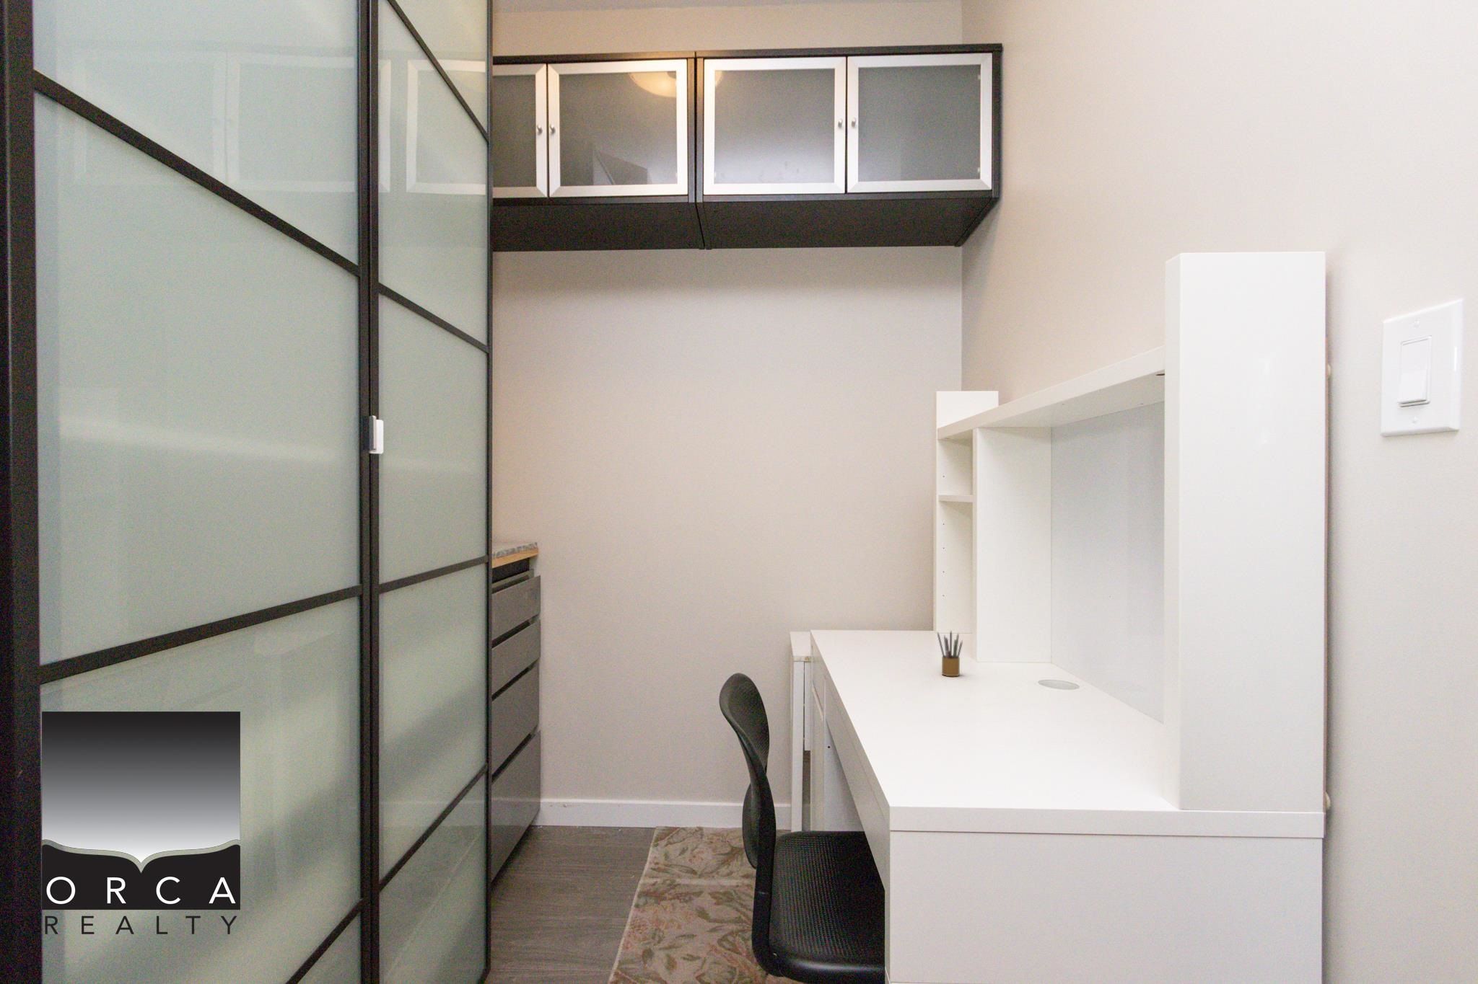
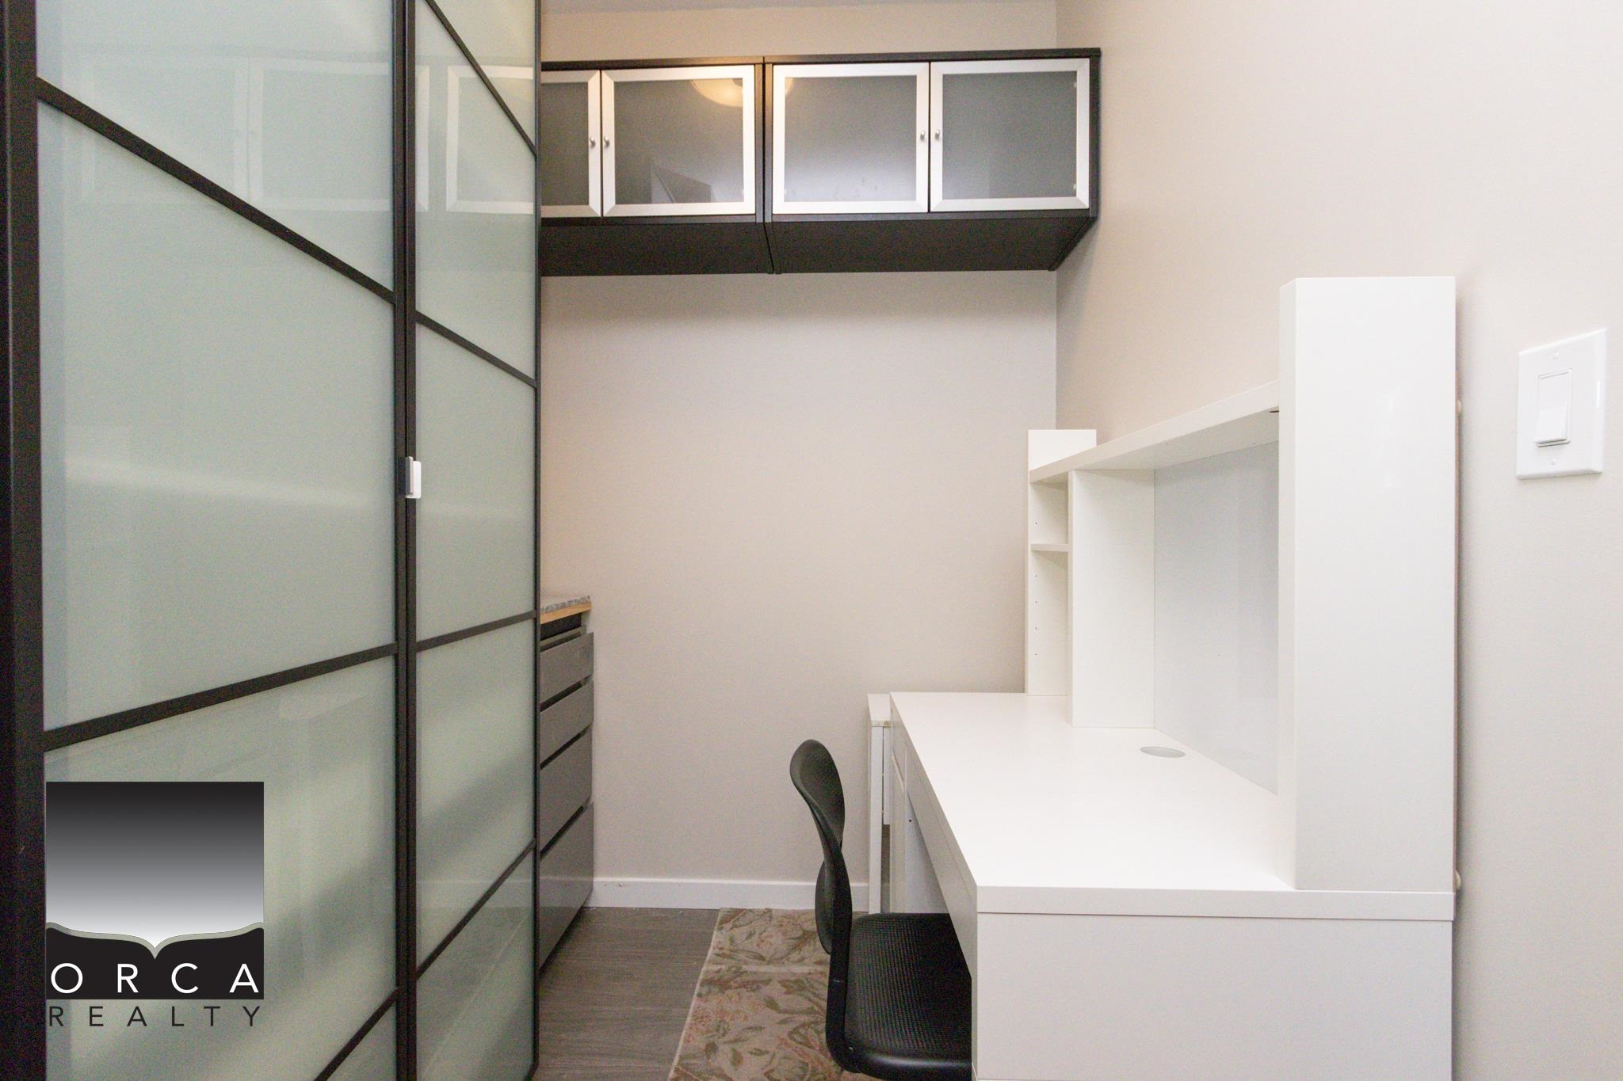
- pencil box [936,629,963,677]
